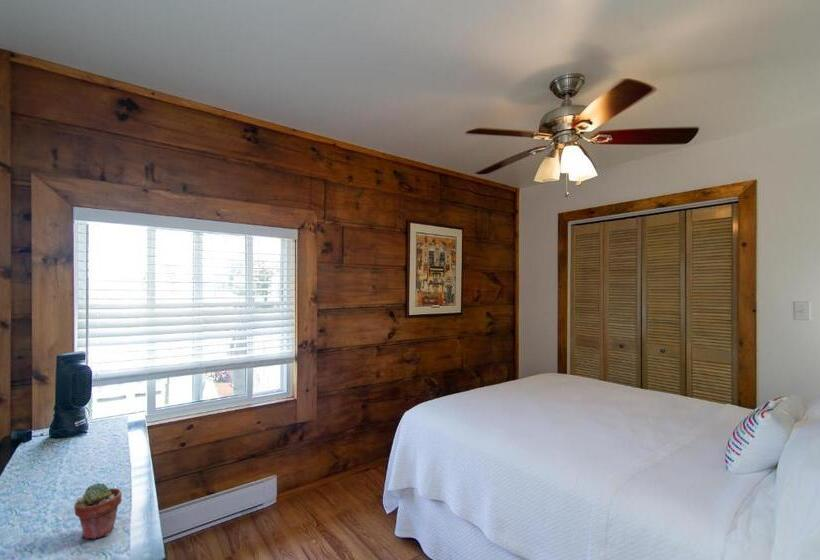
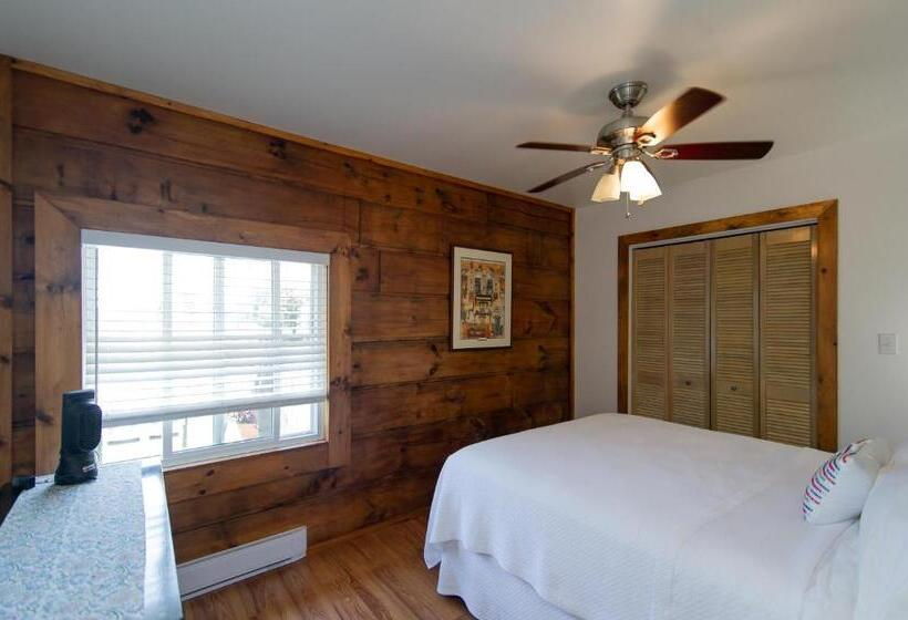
- potted succulent [73,482,123,540]
